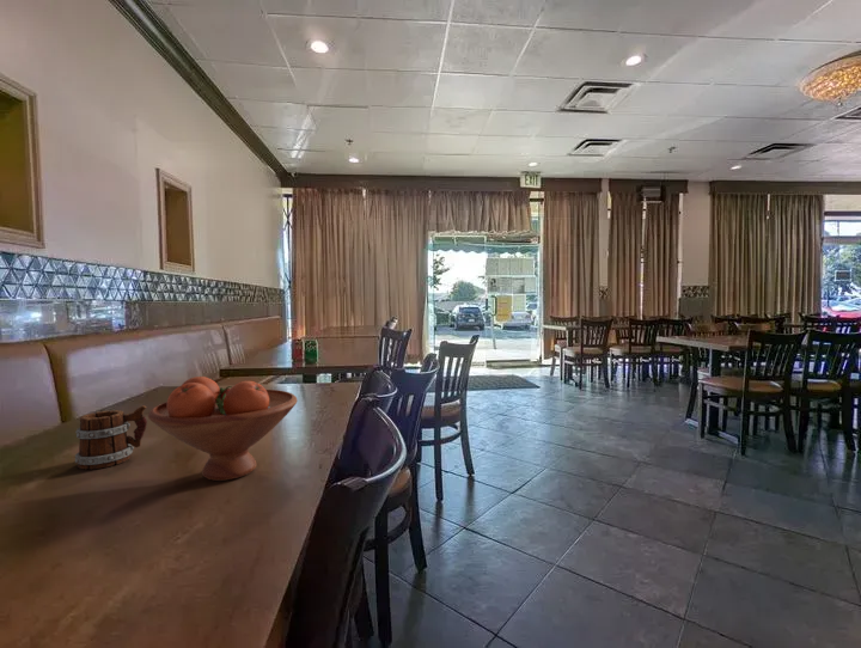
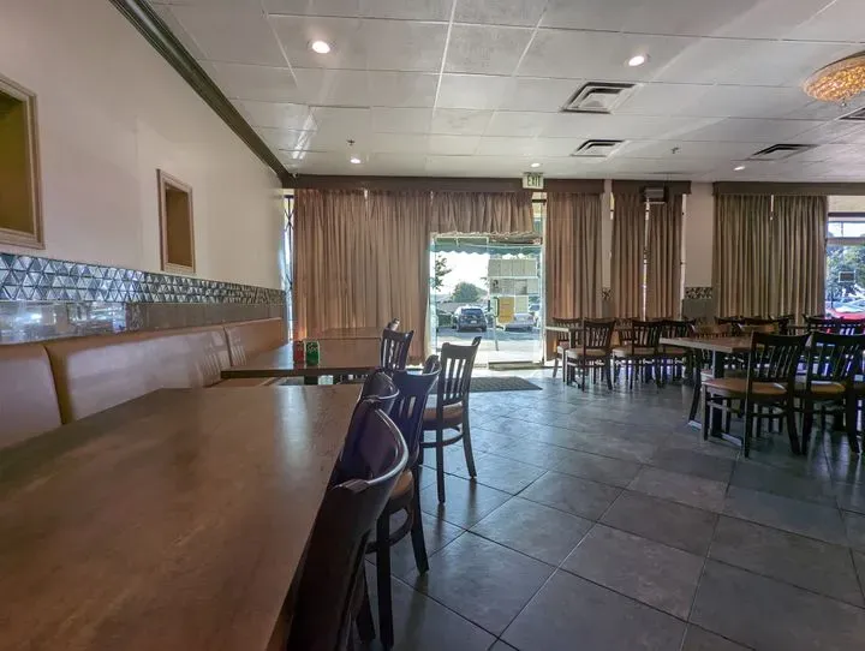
- mug [74,404,148,470]
- fruit bowl [147,375,299,482]
